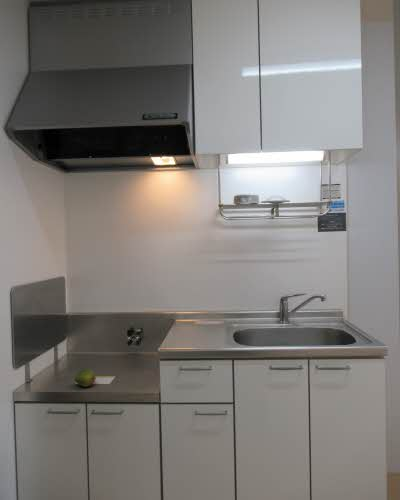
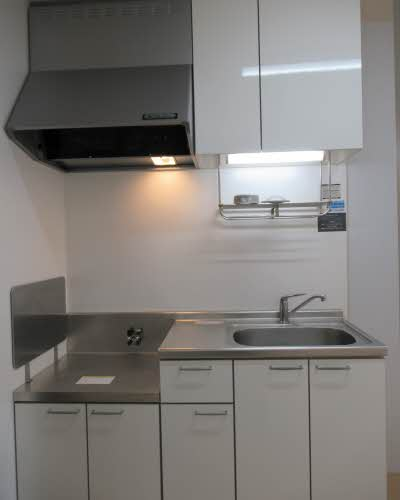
- fruit [74,369,97,388]
